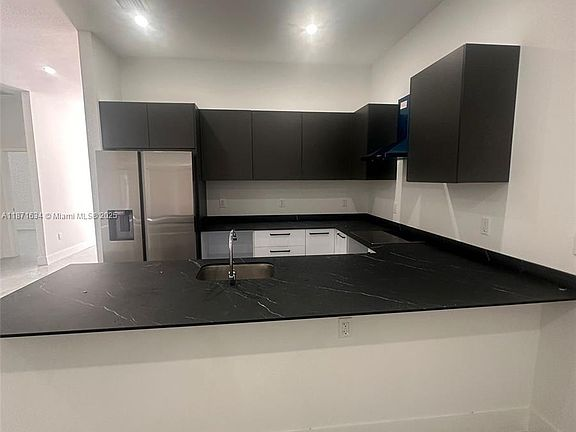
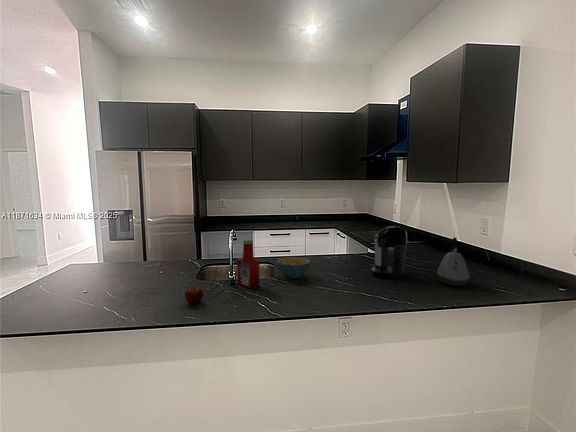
+ soap bottle [236,238,260,289]
+ coffee maker [370,225,408,280]
+ cereal bowl [276,256,311,279]
+ fruit [184,286,204,305]
+ kettle [436,237,471,287]
